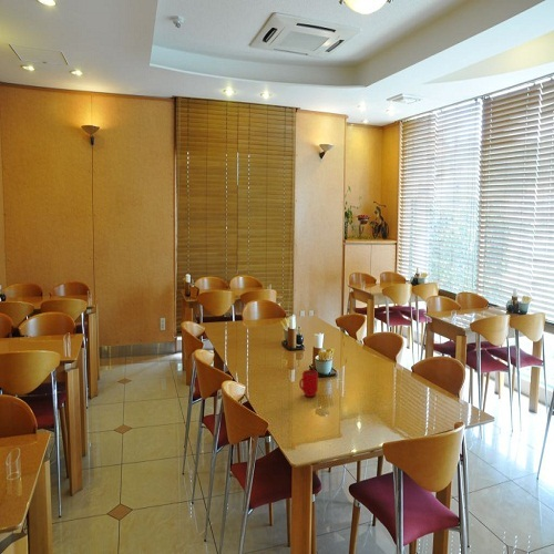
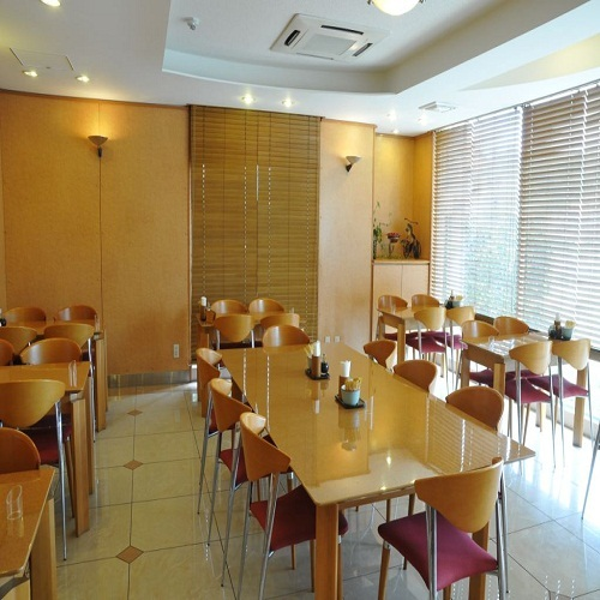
- mug [298,369,319,398]
